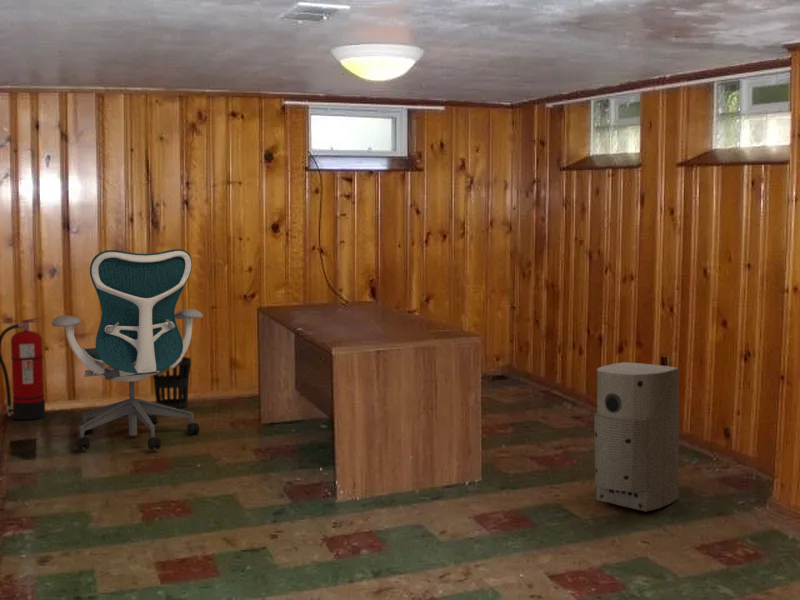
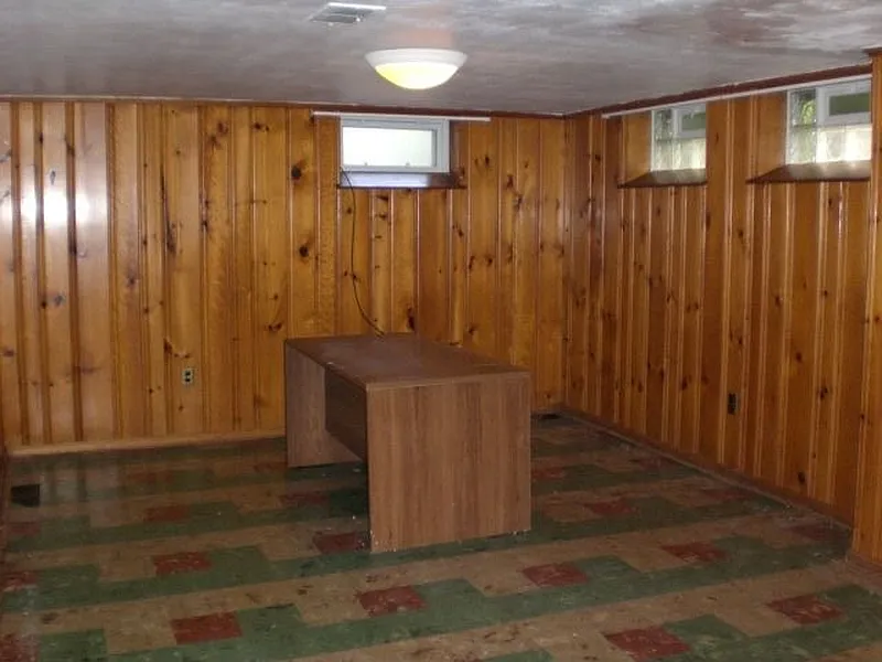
- wastebasket [152,356,192,409]
- office chair [51,248,204,451]
- fire extinguisher [0,317,47,421]
- air purifier [593,361,680,512]
